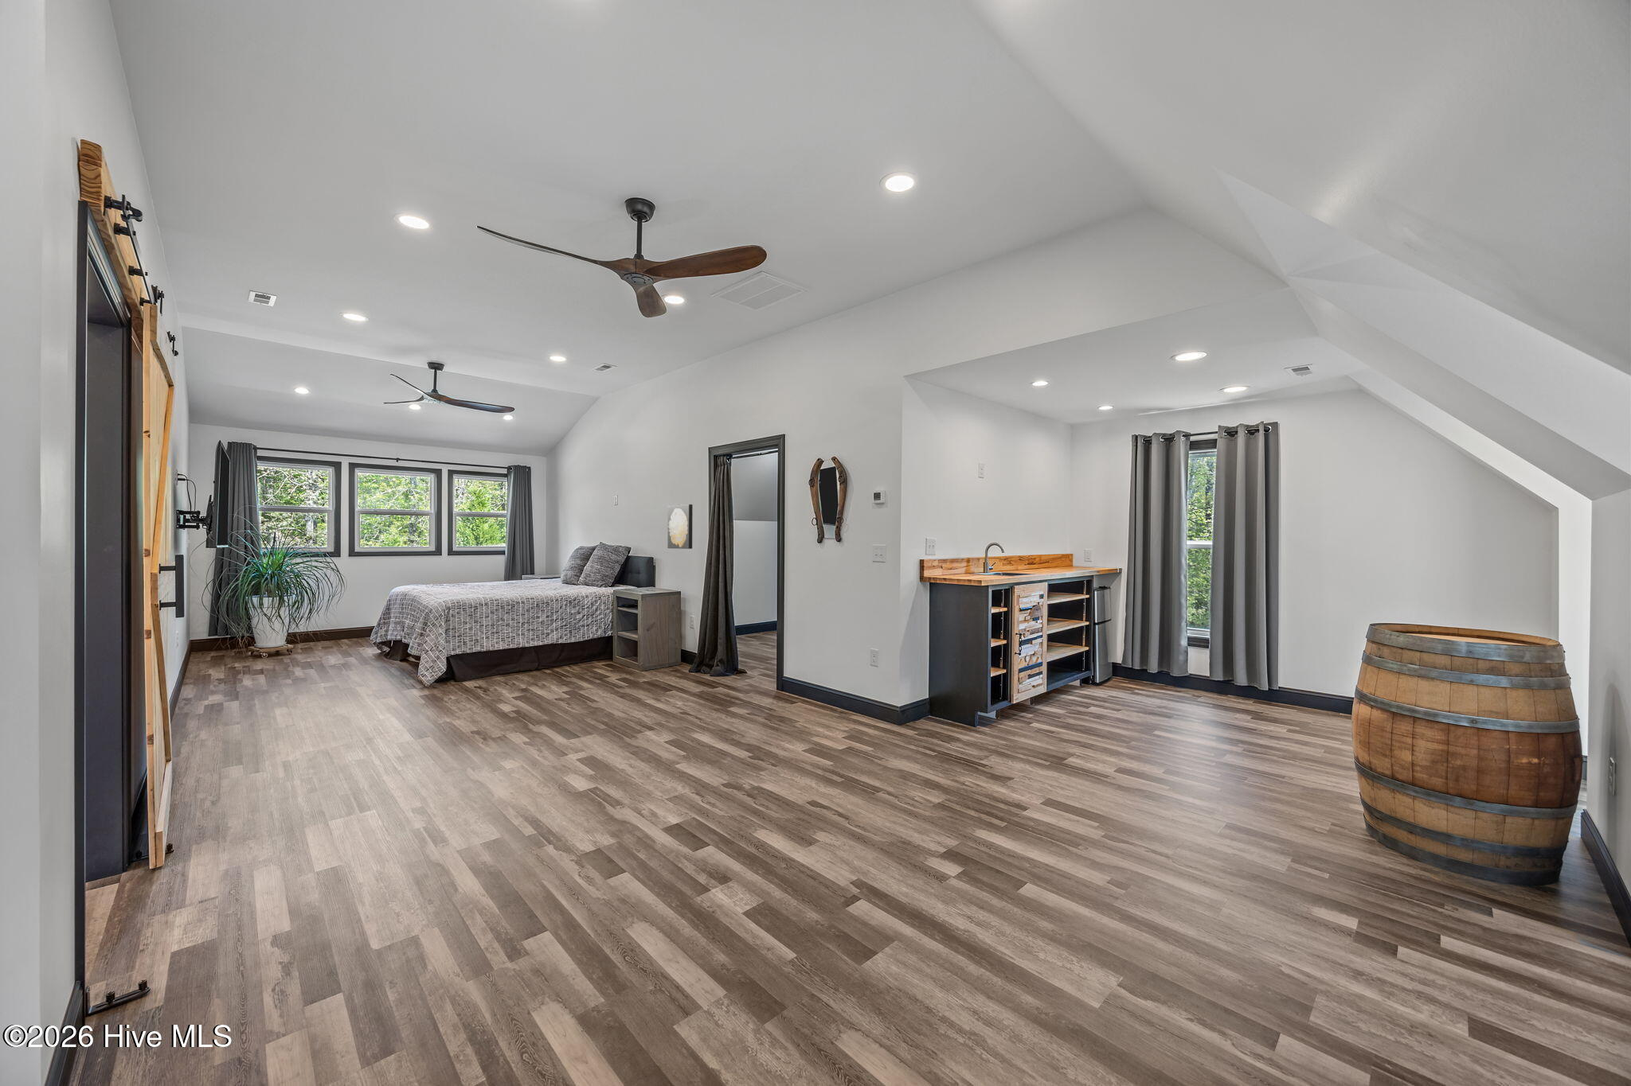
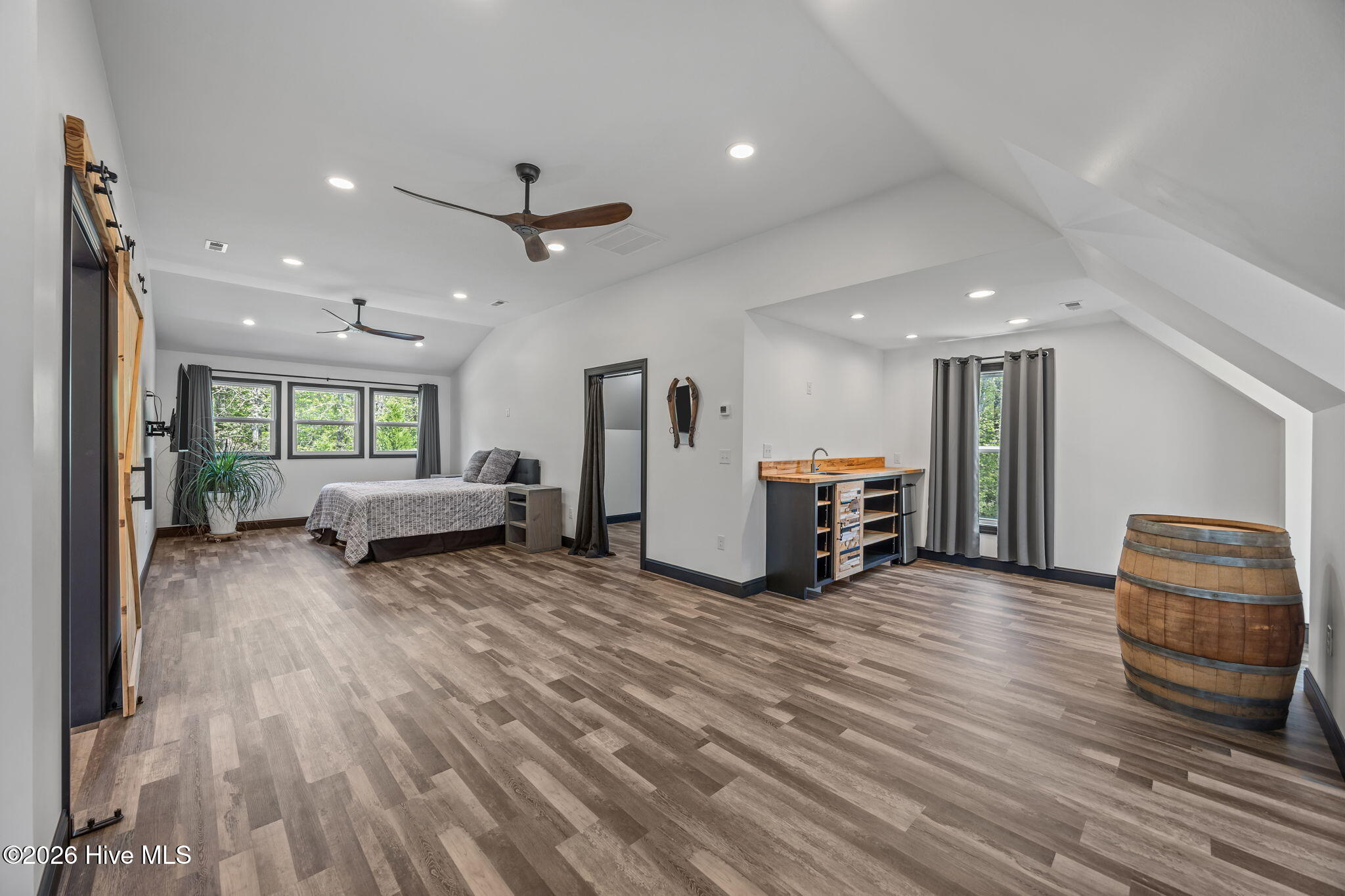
- wall art [667,504,694,550]
